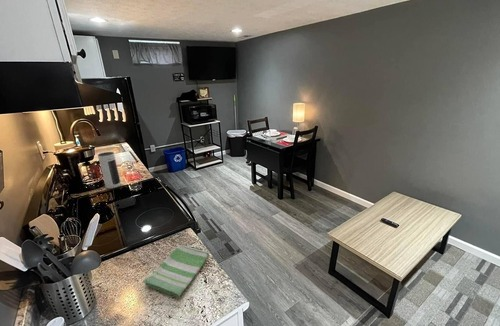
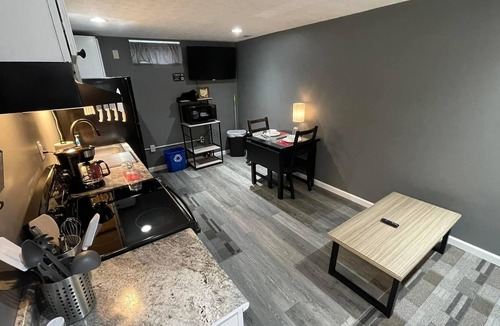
- speaker [97,151,122,189]
- dish towel [142,244,210,298]
